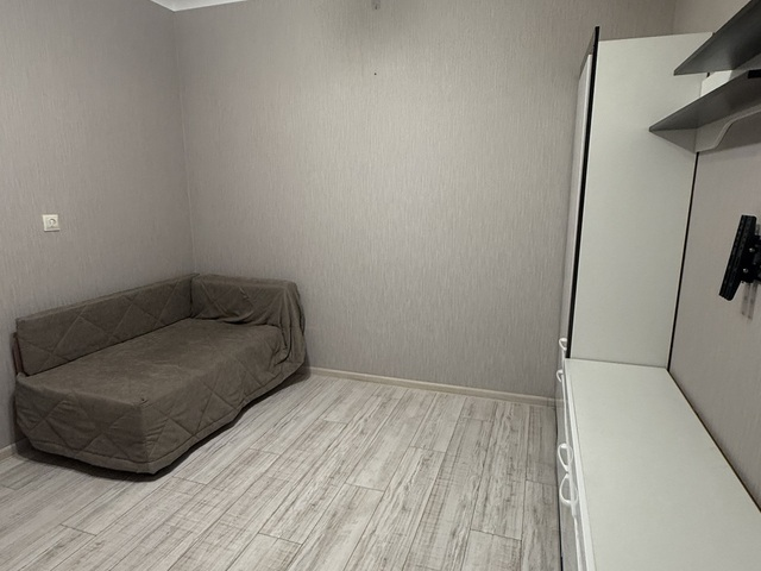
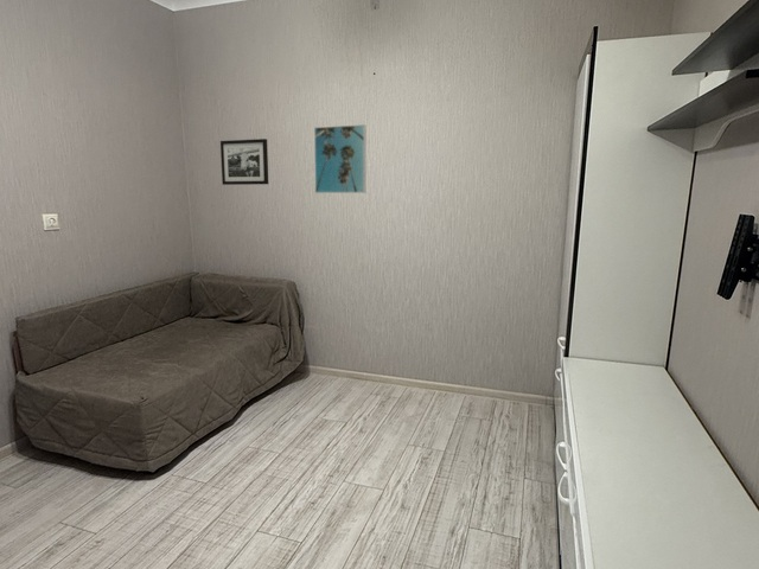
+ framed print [313,123,366,194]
+ picture frame [219,138,269,186]
